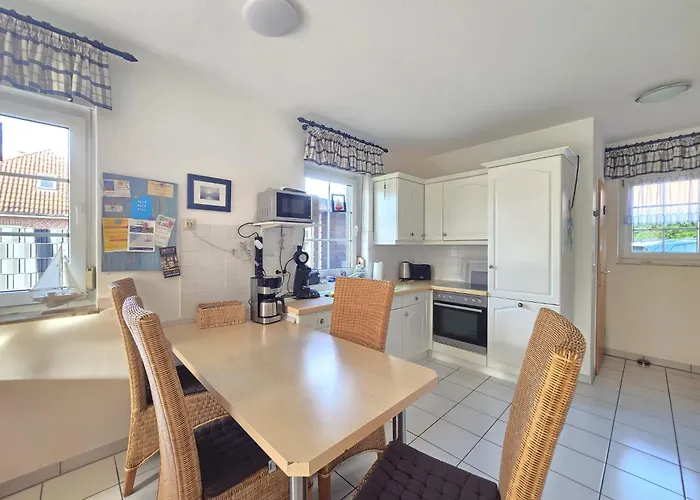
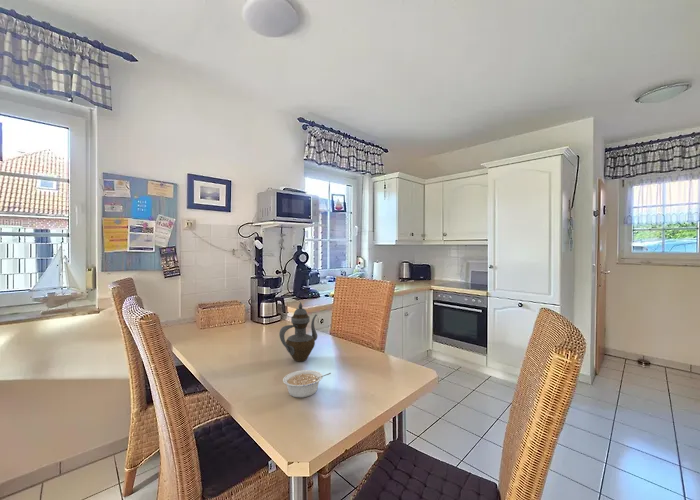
+ legume [282,369,332,399]
+ teapot [278,301,318,363]
